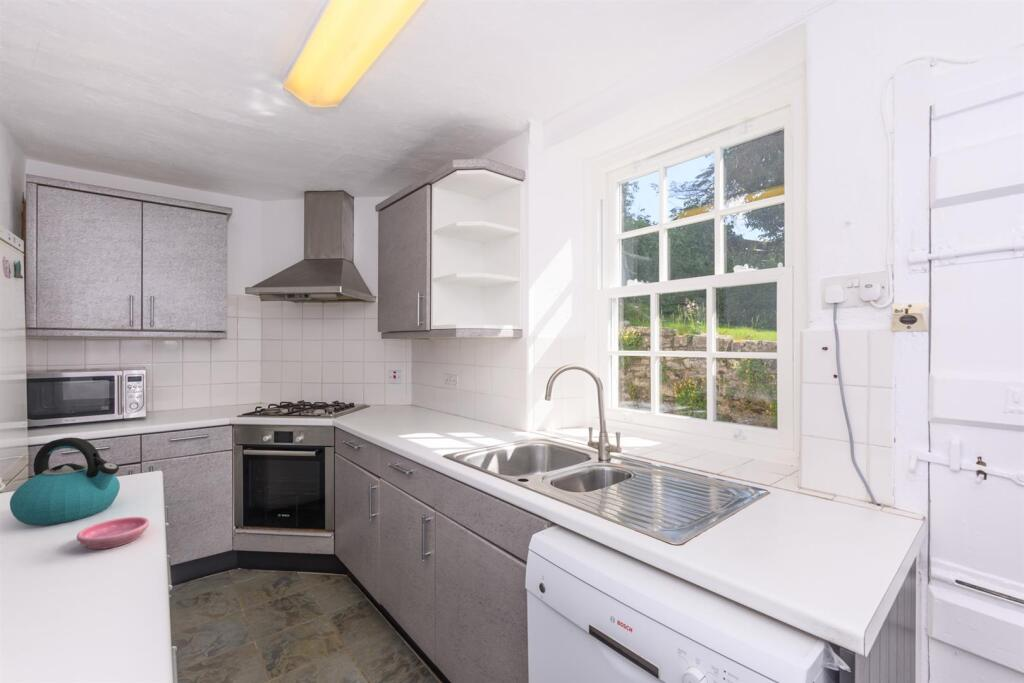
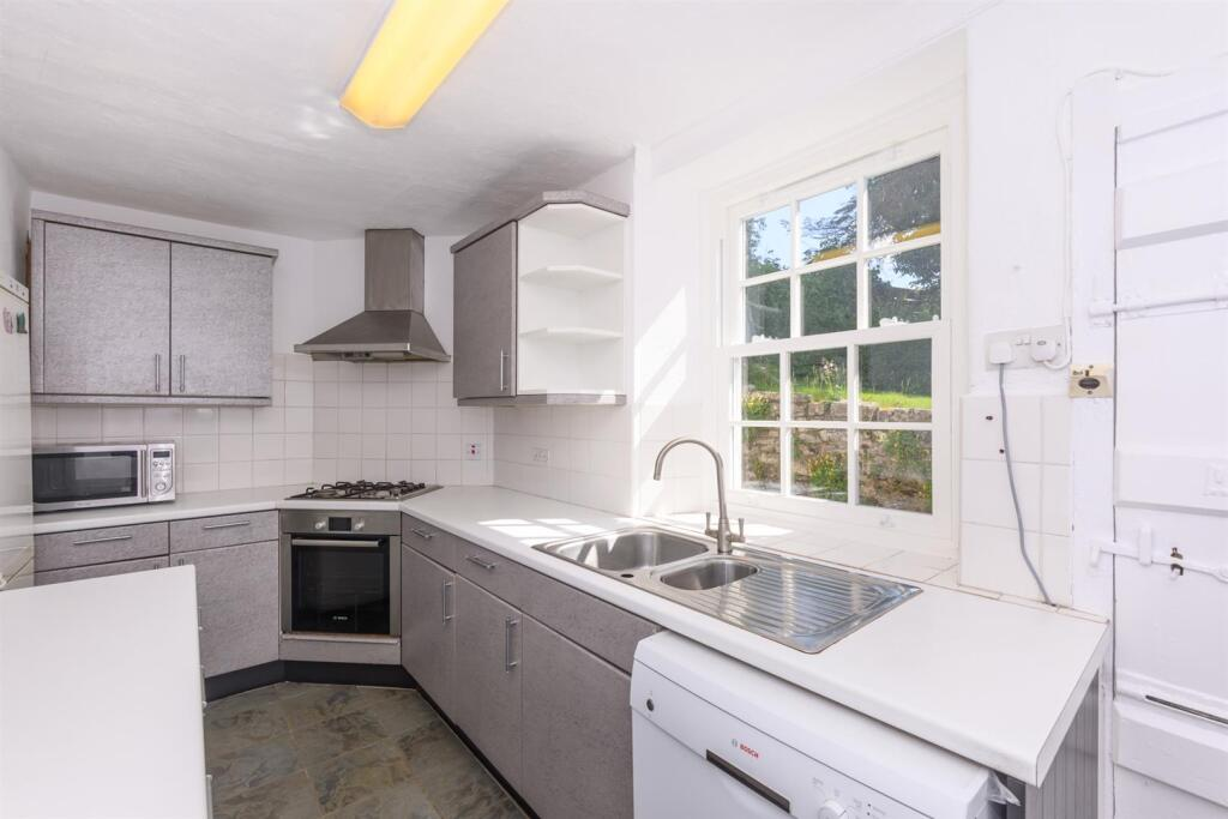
- kettle [9,436,121,526]
- saucer [76,516,150,550]
